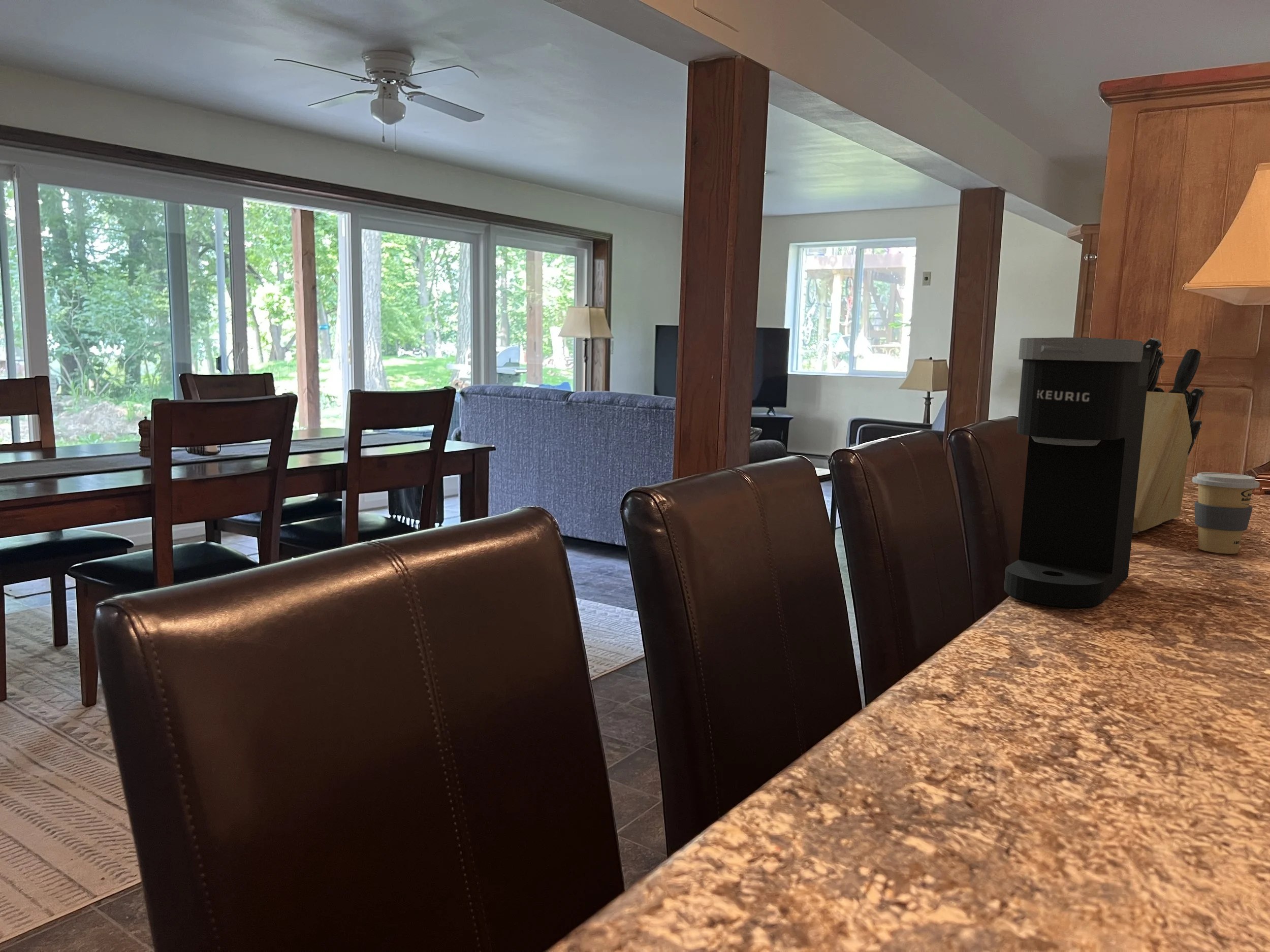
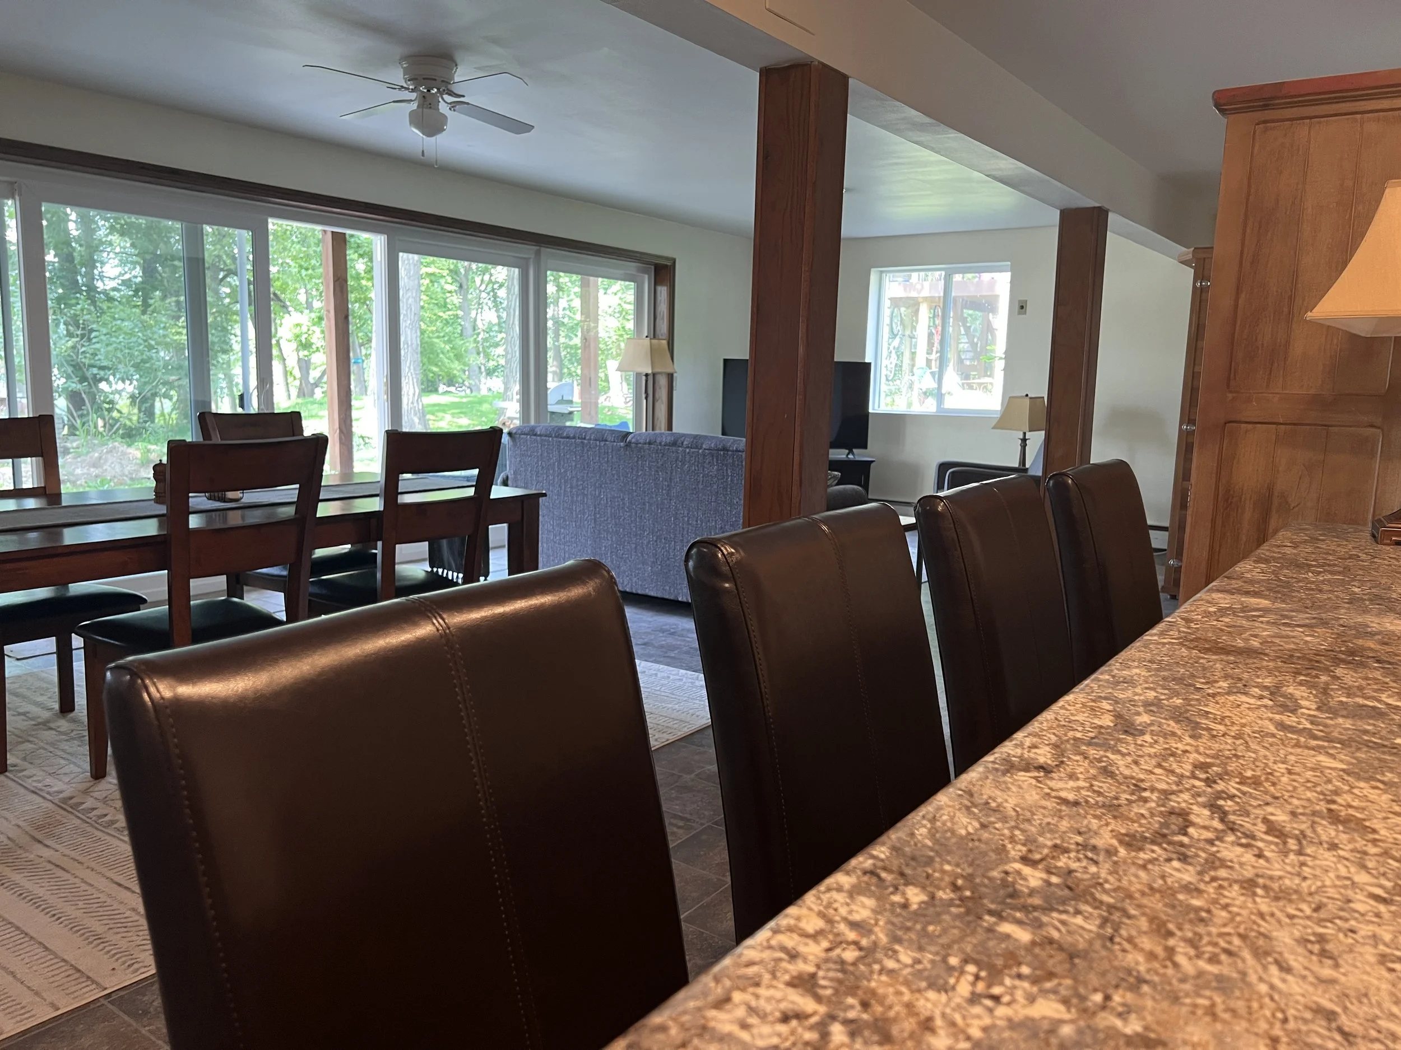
- coffee maker [1004,337,1151,609]
- coffee cup [1192,472,1260,554]
- knife block [1132,337,1205,534]
